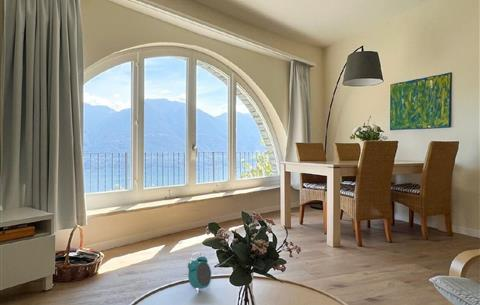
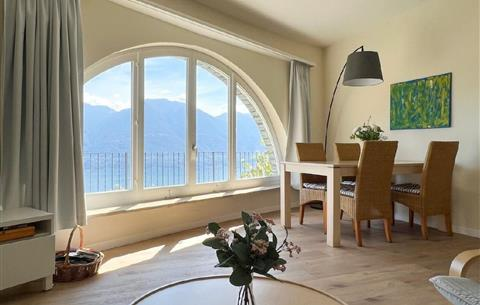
- alarm clock [187,251,212,295]
